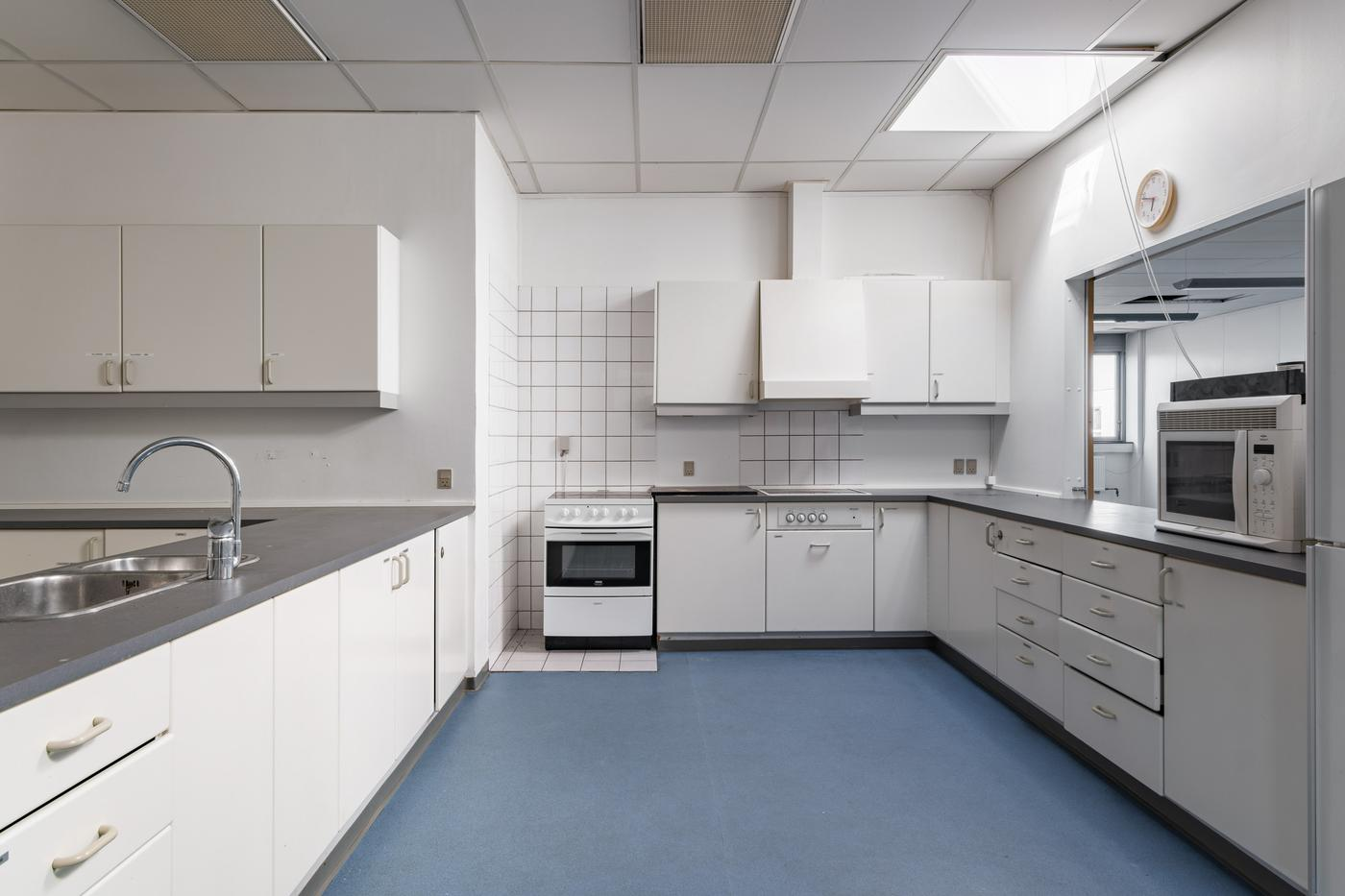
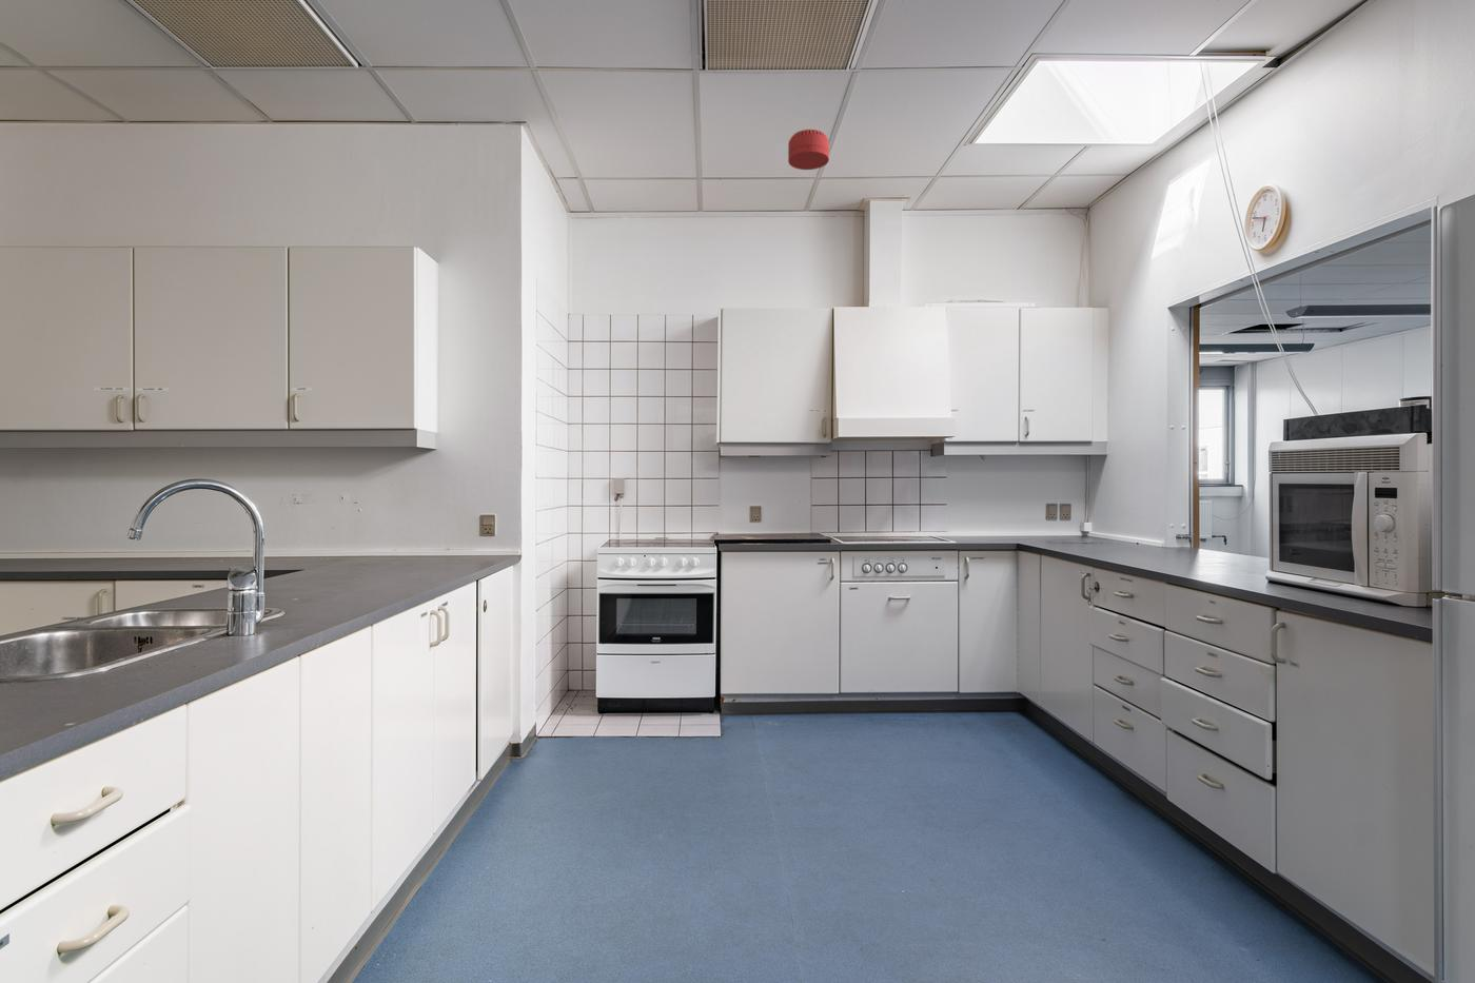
+ smoke detector [787,128,830,171]
